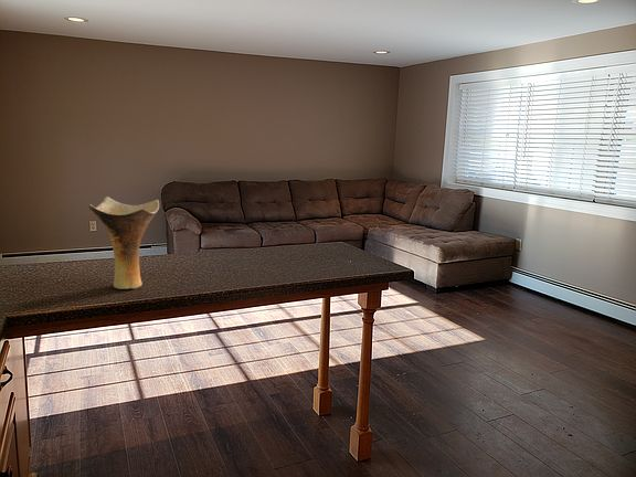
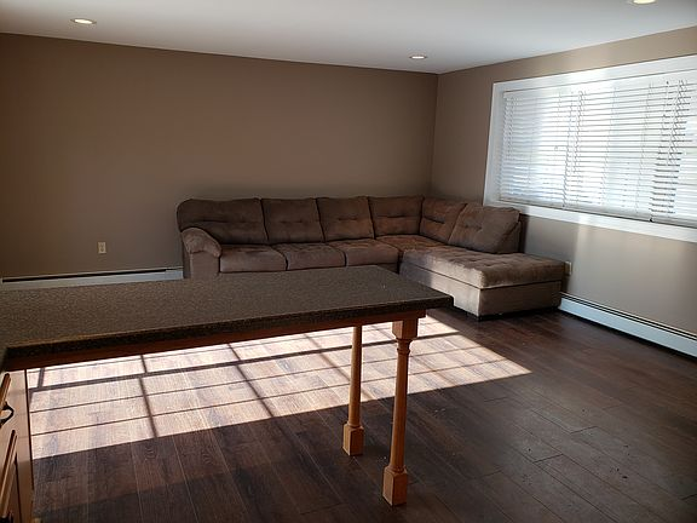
- vase [88,195,160,290]
